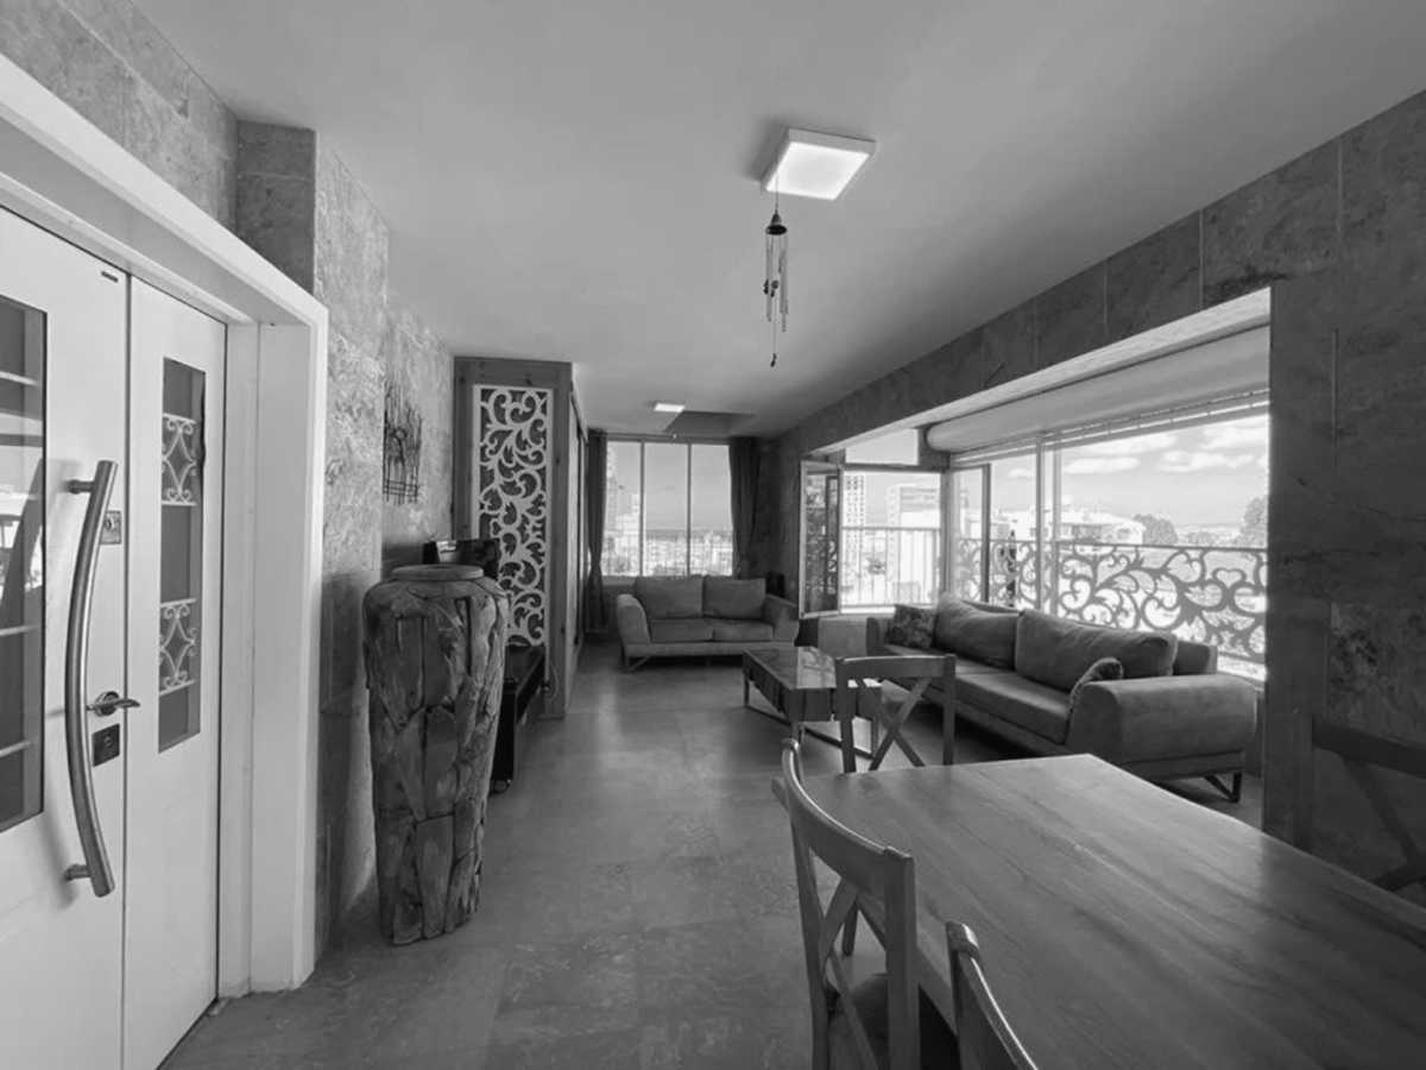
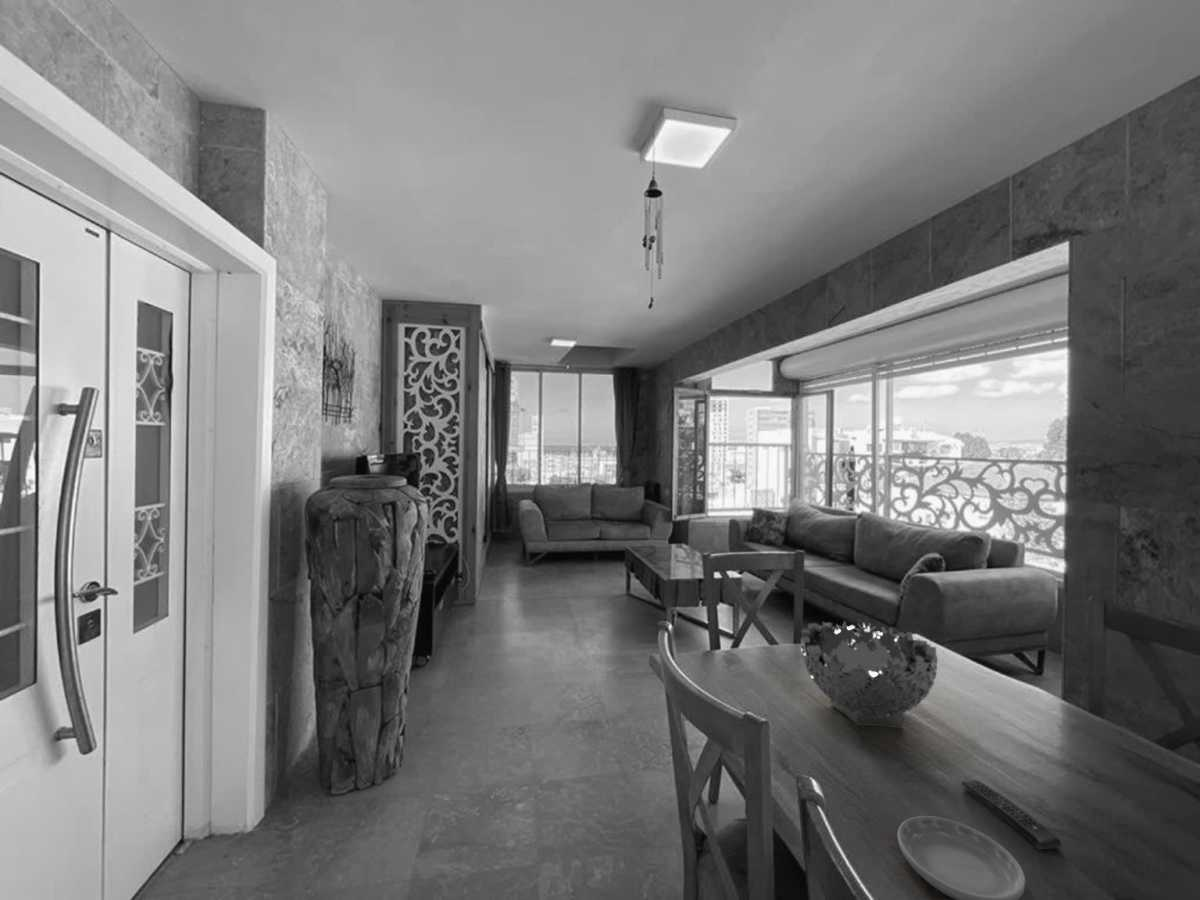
+ saucer [897,815,1026,900]
+ decorative bowl [800,621,939,730]
+ remote control [961,777,1063,850]
